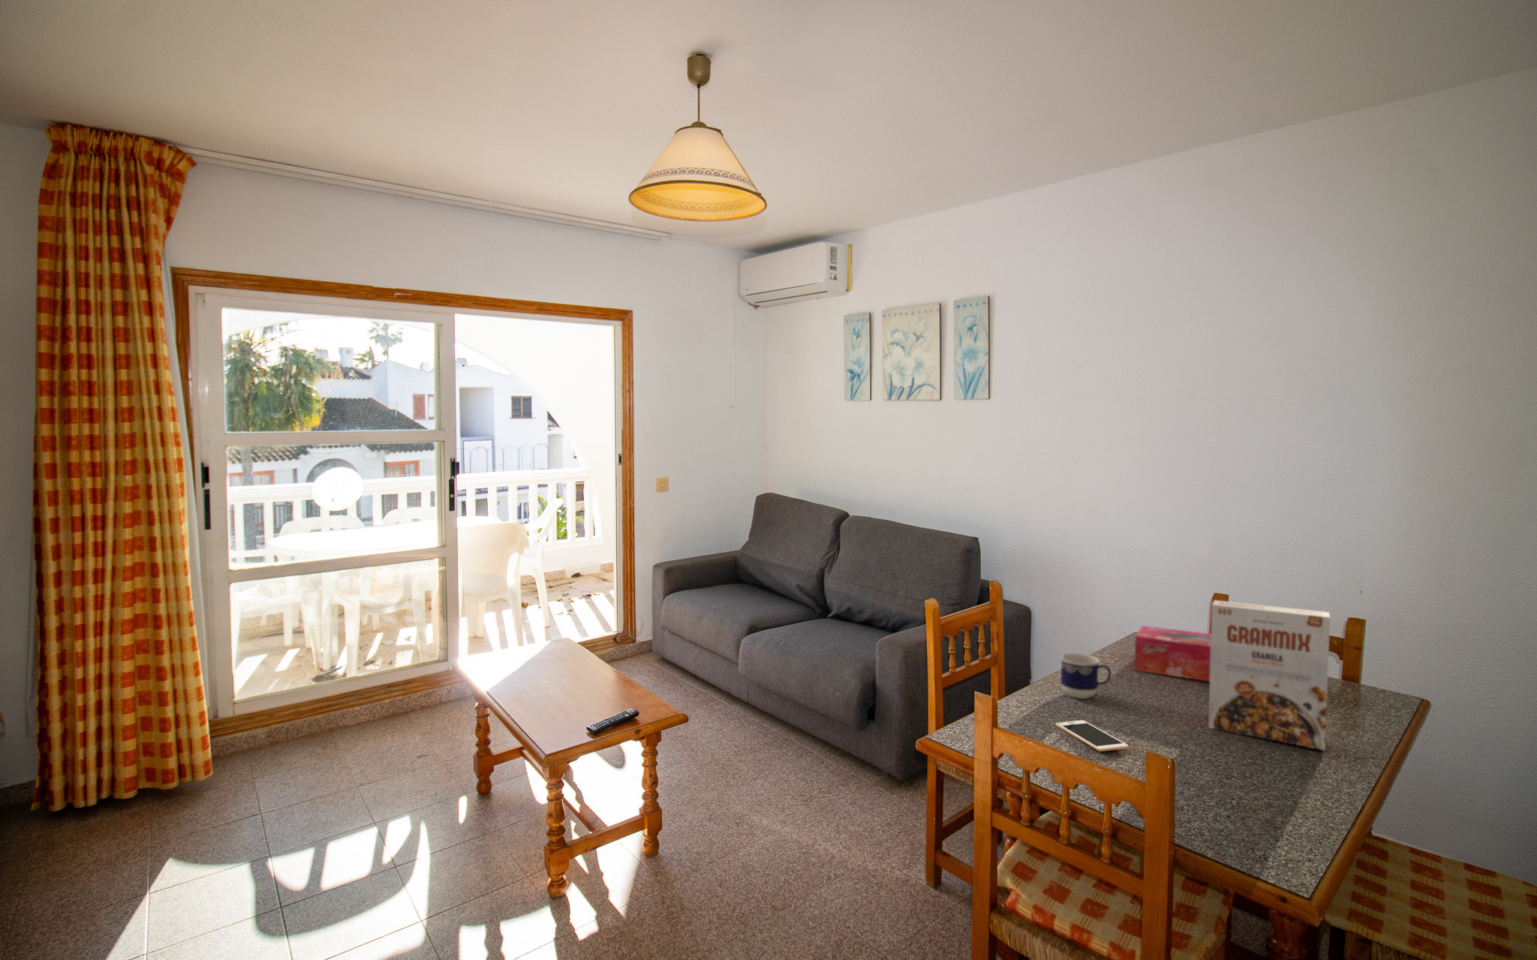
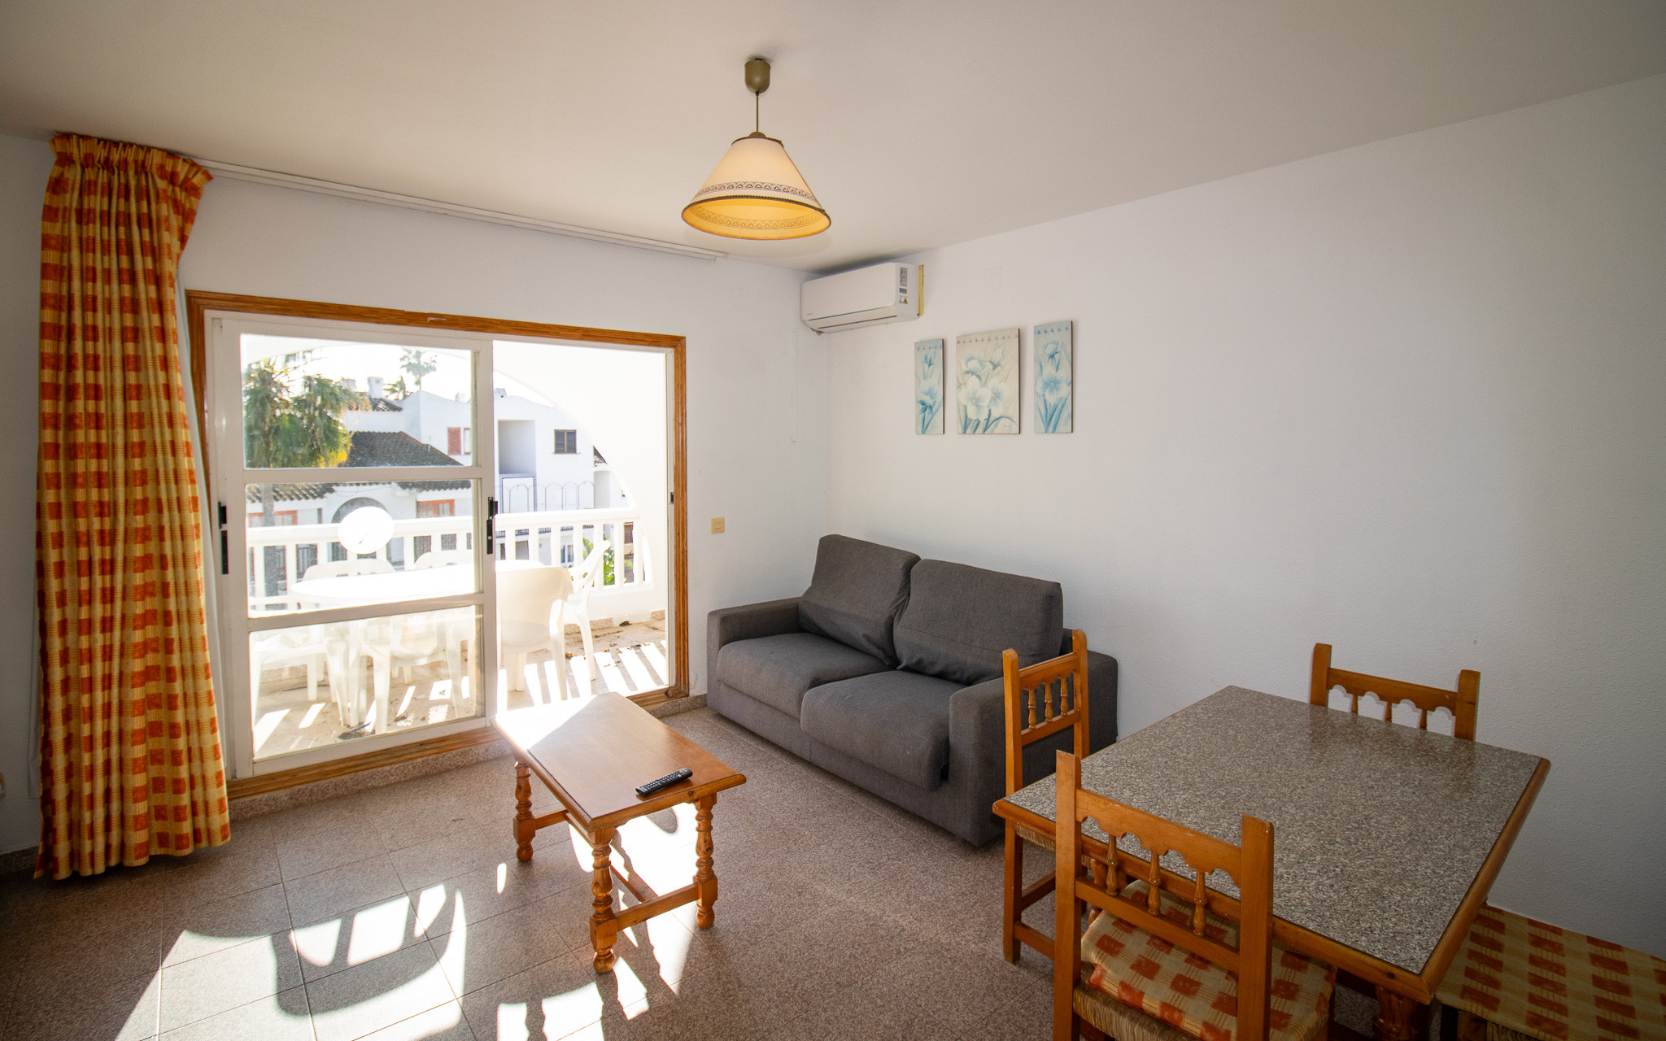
- cereal box [1207,599,1330,751]
- cup [1060,653,1111,699]
- tissue box [1134,625,1212,682]
- cell phone [1056,719,1129,752]
